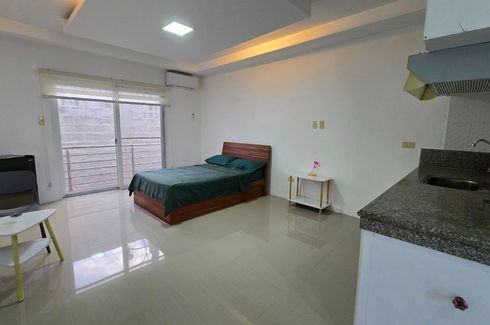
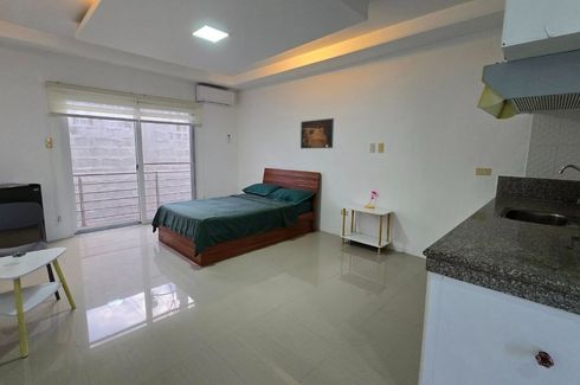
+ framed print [299,117,335,149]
